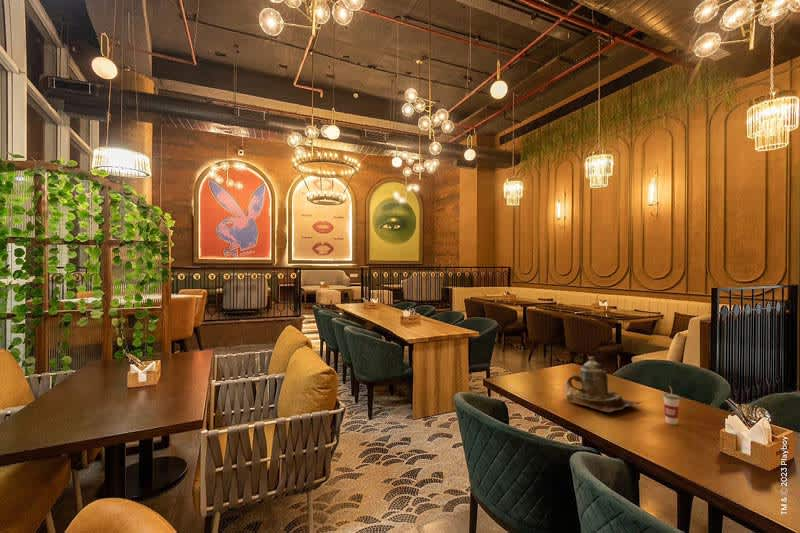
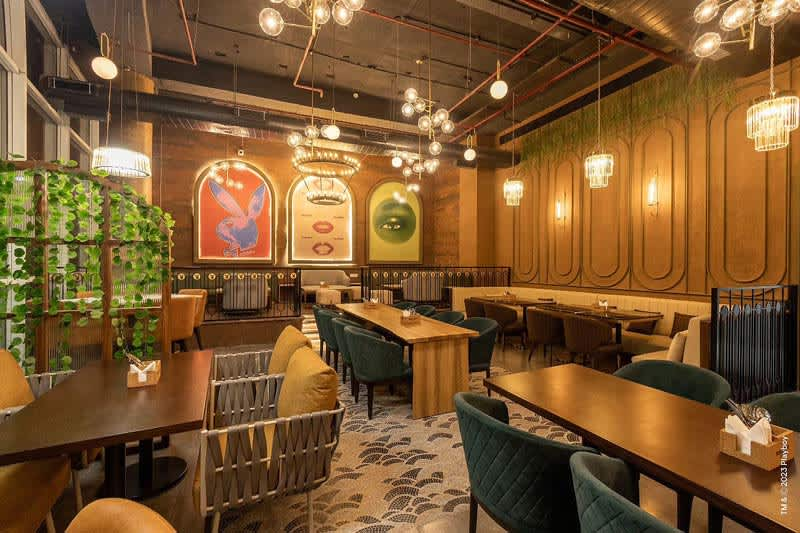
- cup [662,385,681,425]
- teapot [562,356,644,414]
